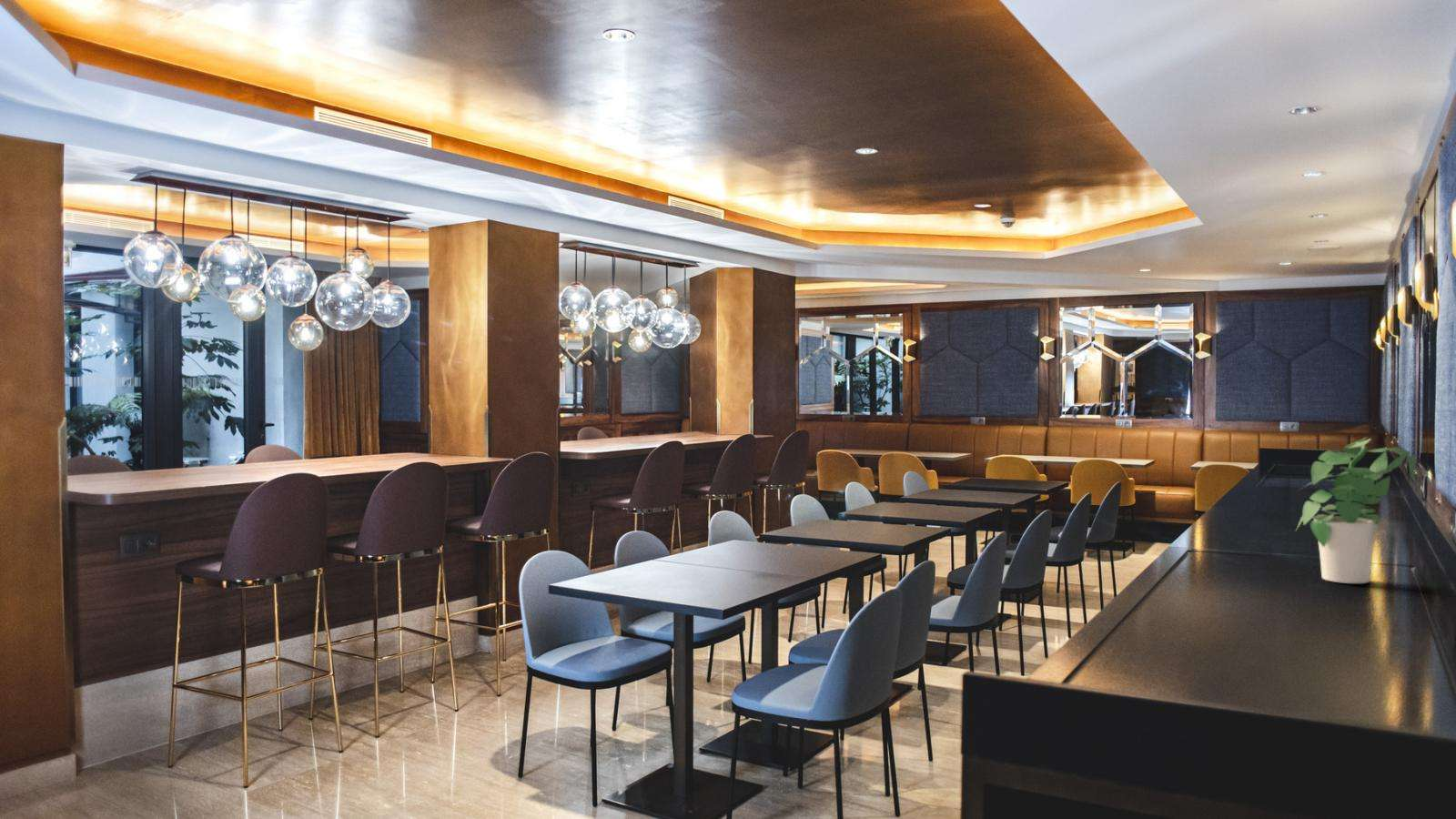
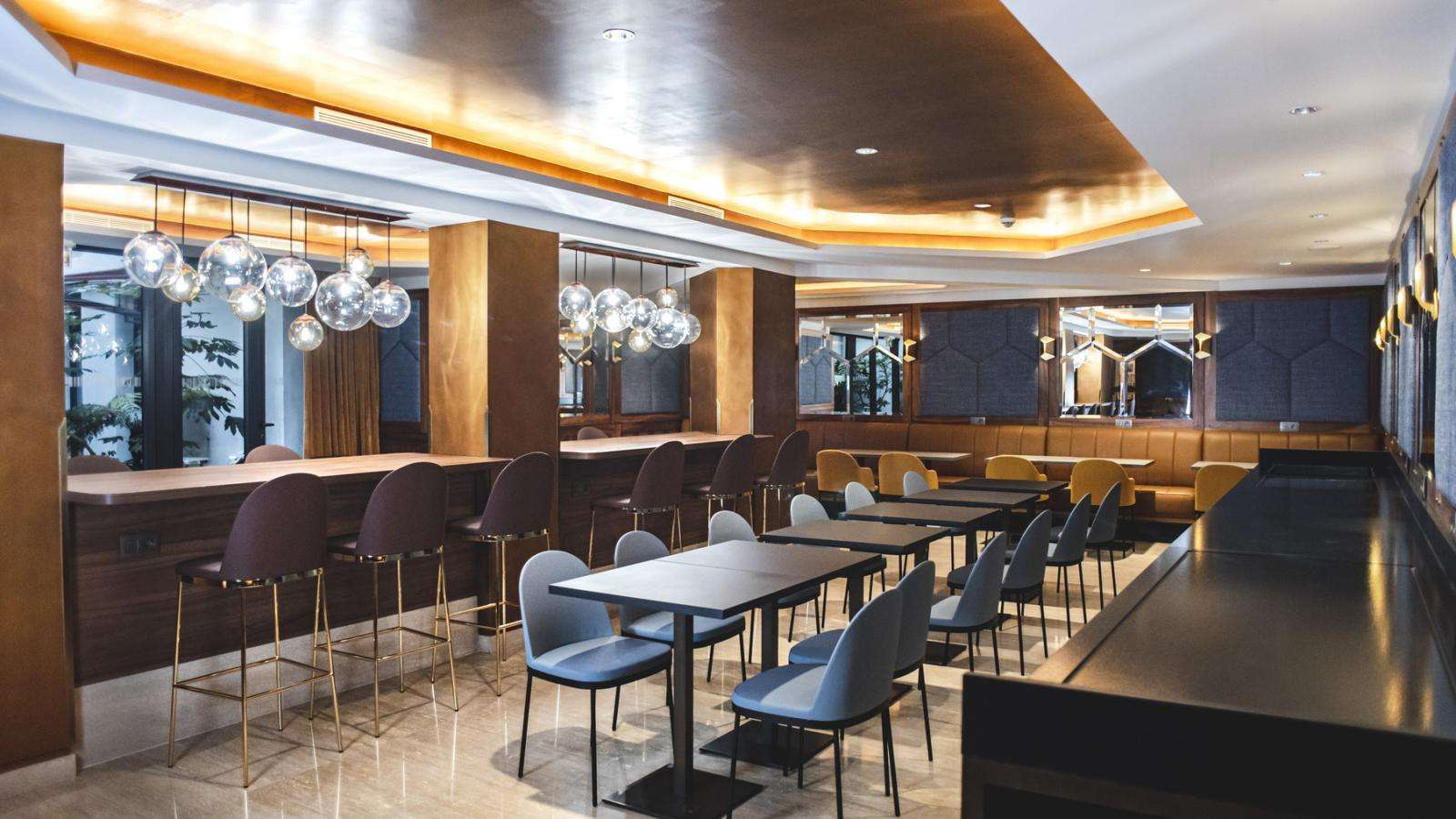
- potted plant [1294,437,1416,584]
